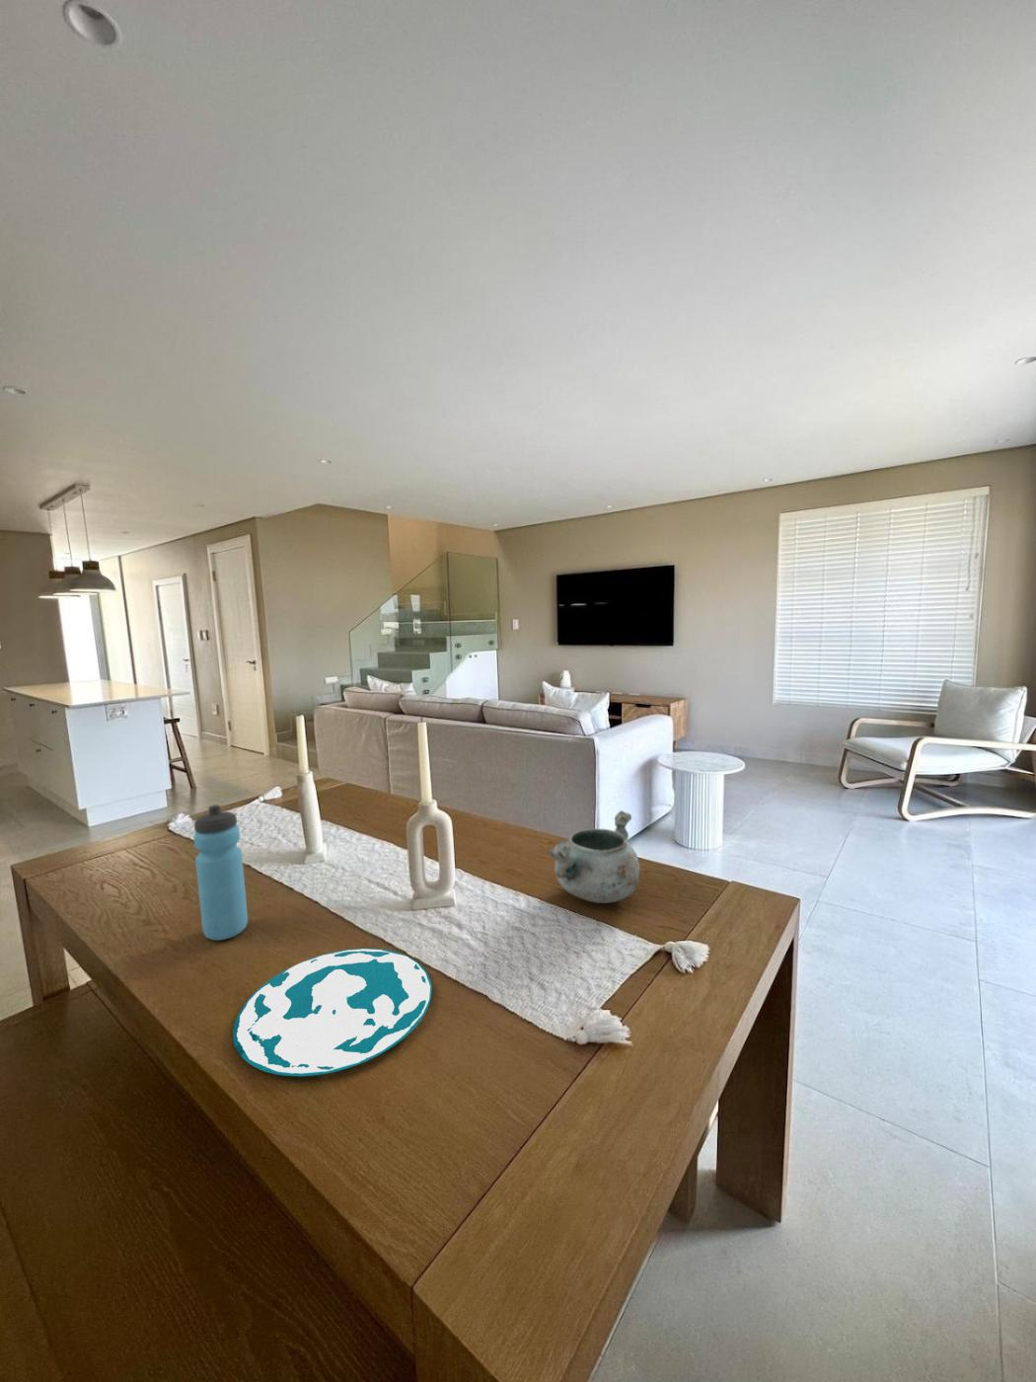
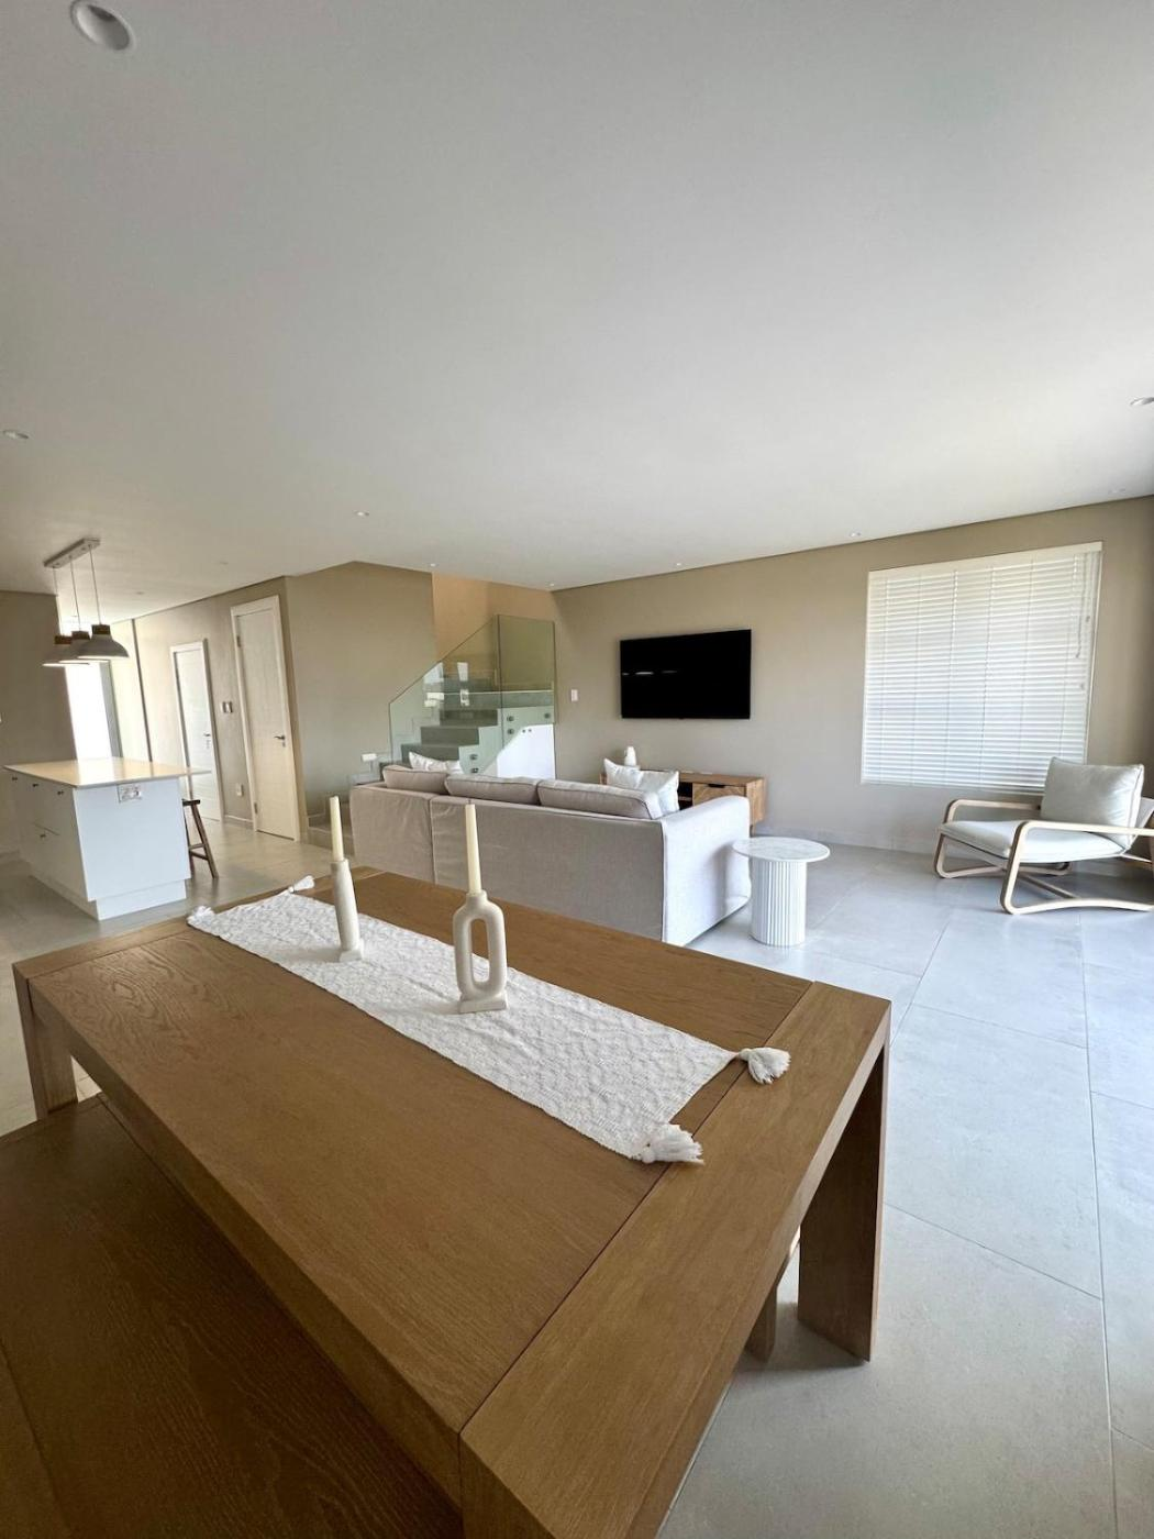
- water bottle [193,803,248,941]
- decorative bowl [547,810,641,904]
- plate [232,948,433,1077]
